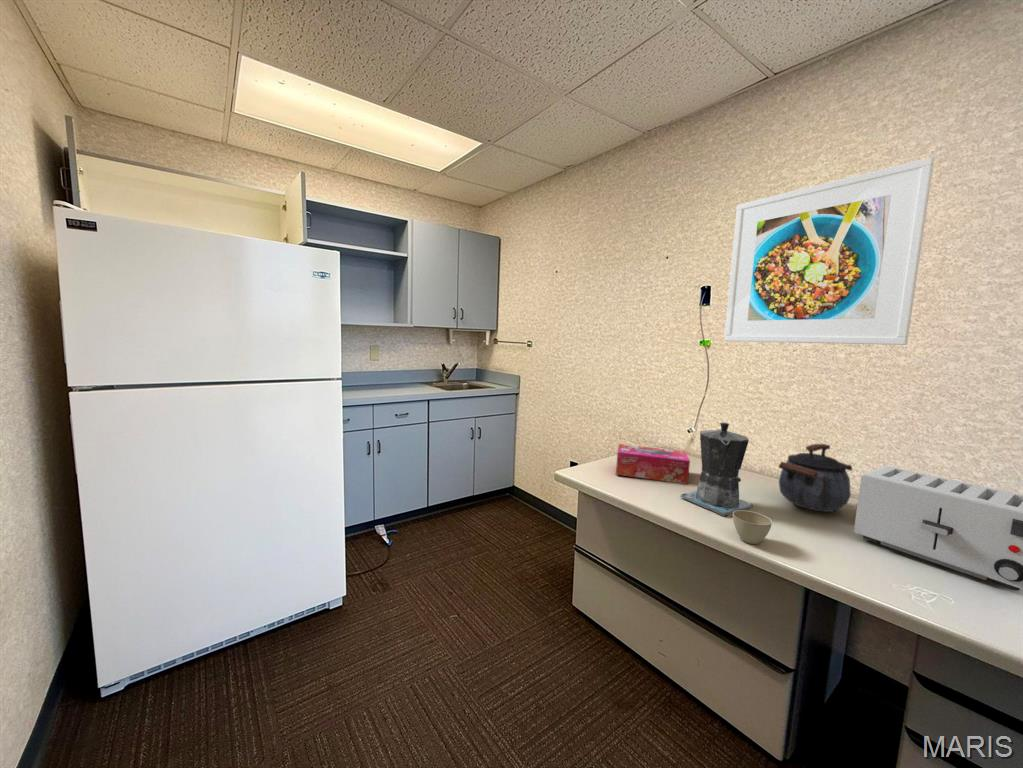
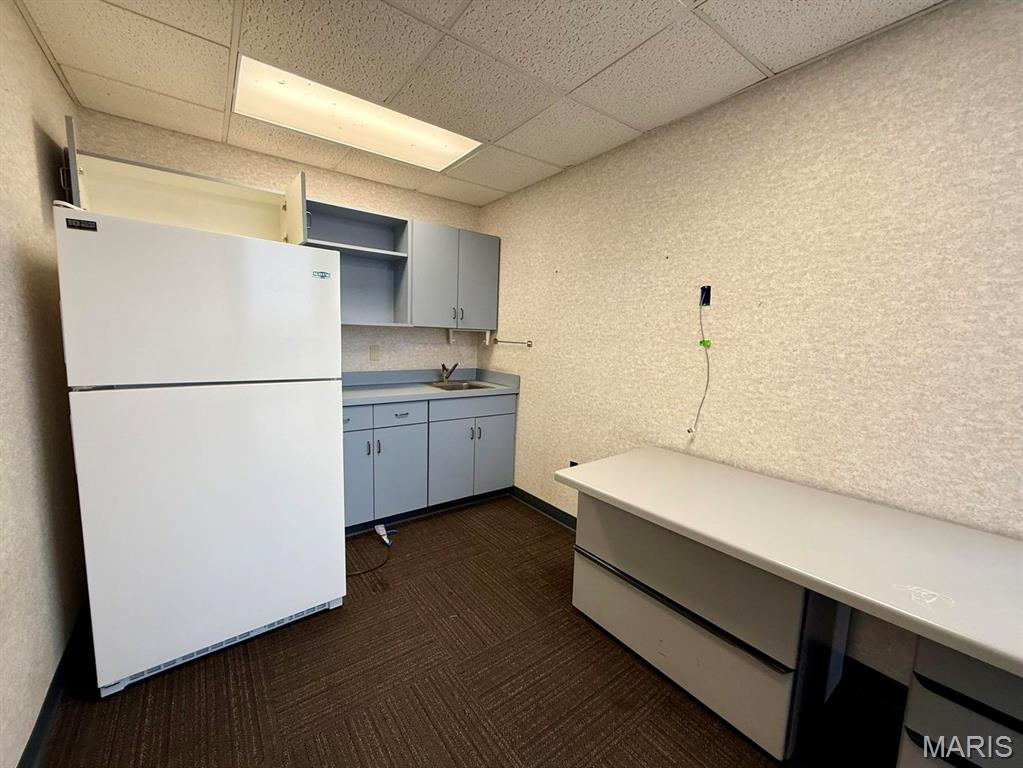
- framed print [723,156,935,346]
- toaster [853,465,1023,592]
- flower pot [732,510,773,545]
- coffee maker [680,421,753,517]
- tissue box [615,443,691,485]
- kettle [777,443,853,513]
